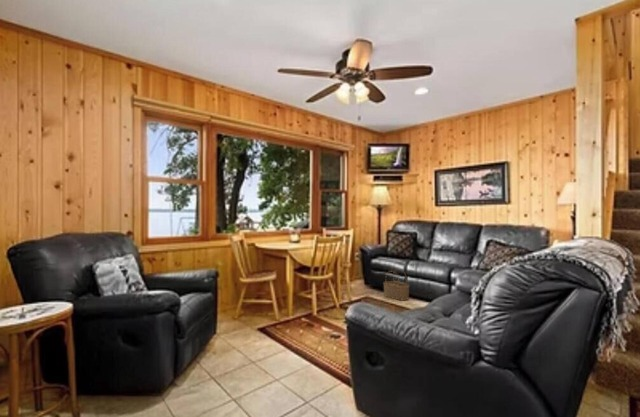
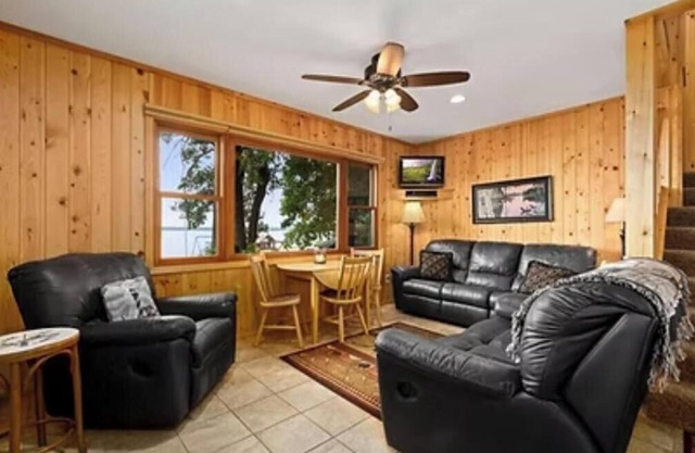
- wicker basket [383,268,410,301]
